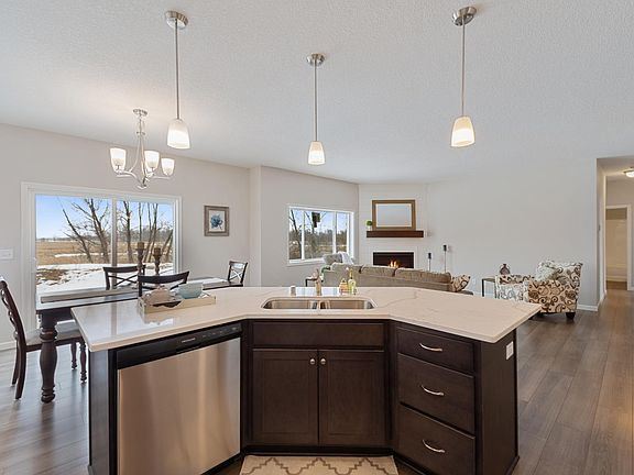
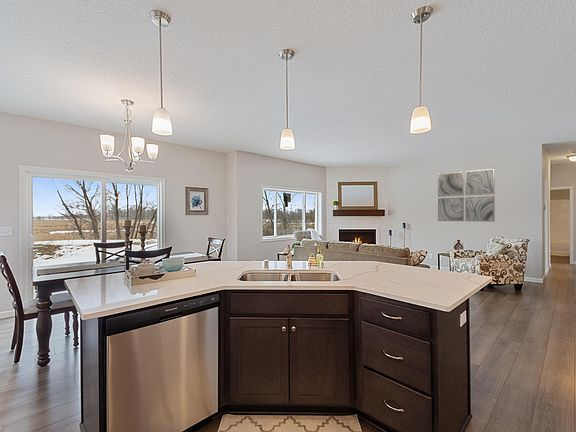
+ wall art [437,167,496,223]
